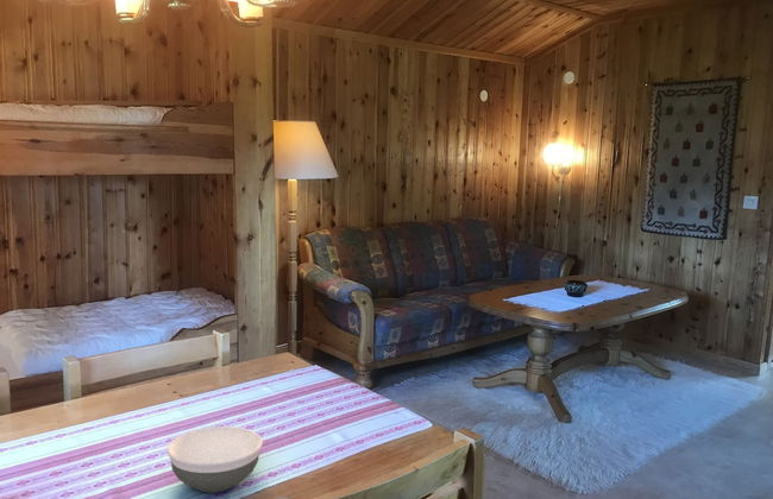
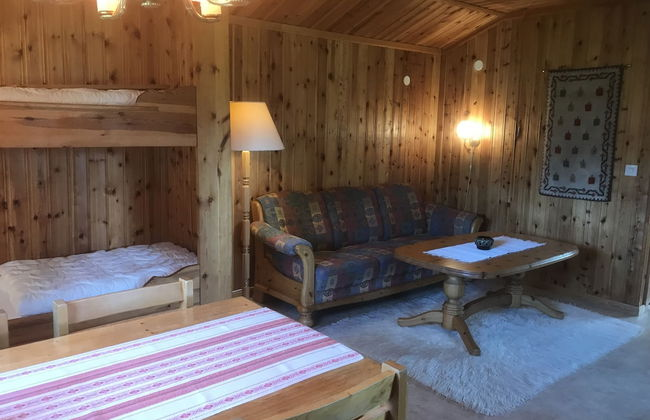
- bowl [165,425,264,494]
